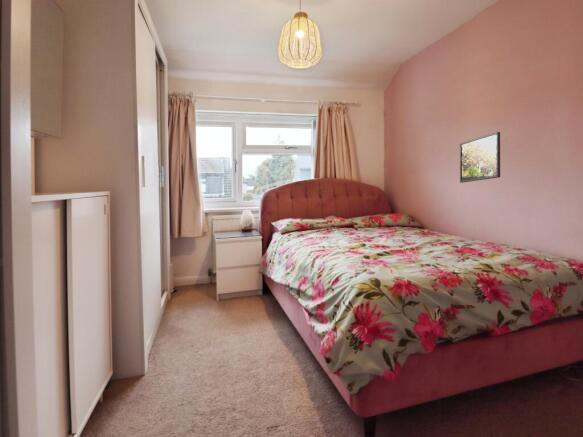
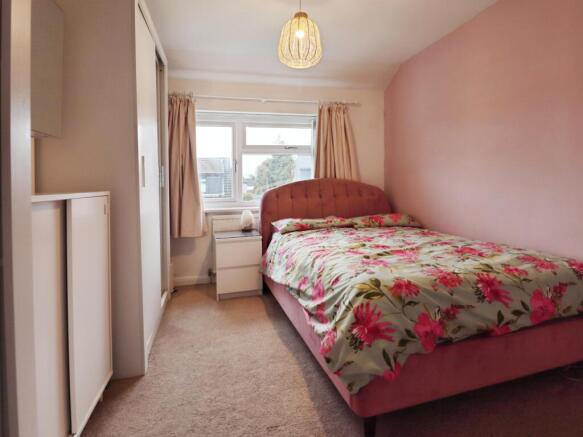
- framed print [459,131,501,184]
